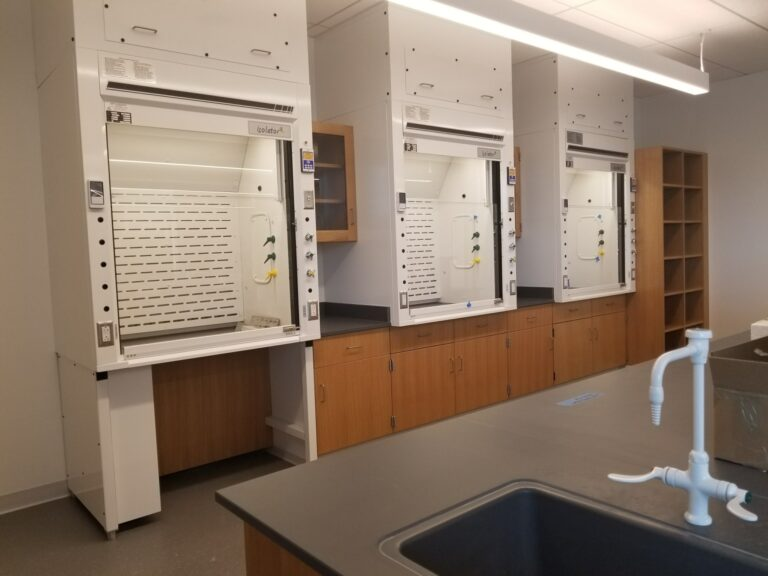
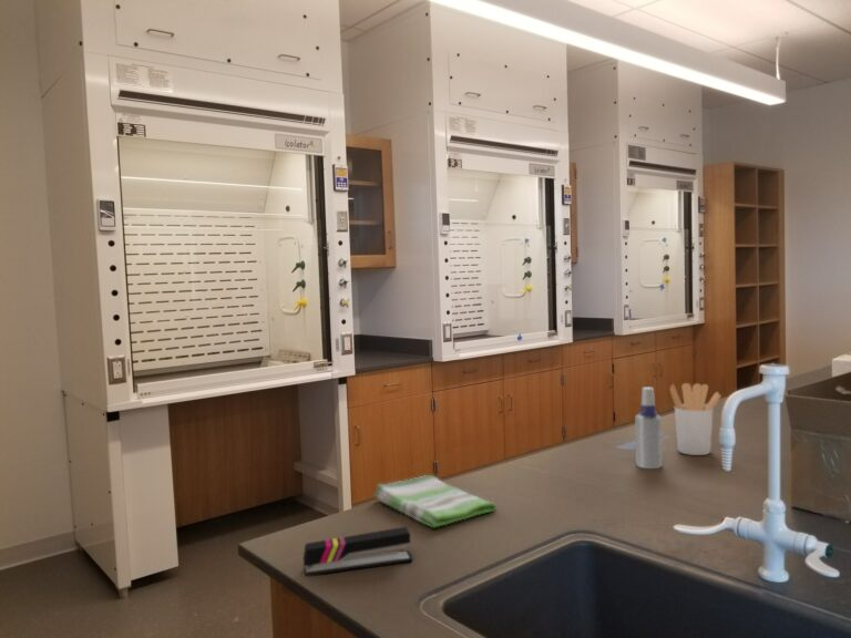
+ dish towel [373,474,498,528]
+ spray bottle [634,387,663,470]
+ utensil holder [669,382,722,456]
+ stapler [303,526,413,577]
